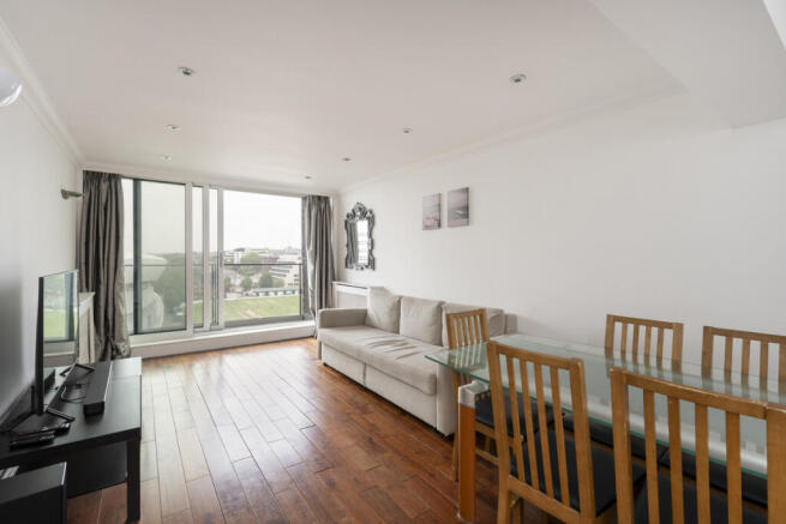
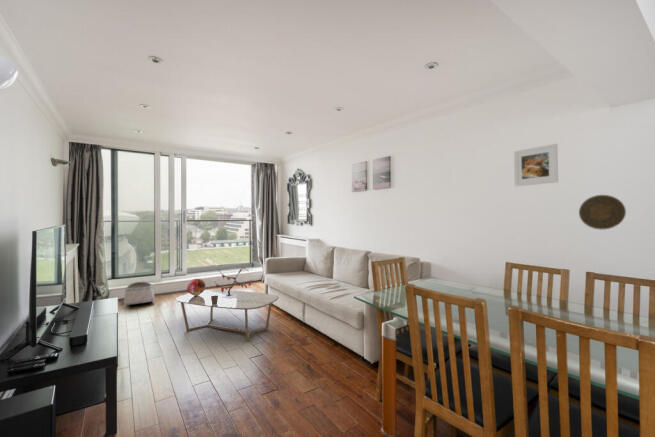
+ decorative plate [578,194,627,231]
+ potted plant [210,265,255,304]
+ coffee table [175,288,280,342]
+ decorative orb [186,278,206,296]
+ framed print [513,143,559,187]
+ basket [122,280,156,309]
